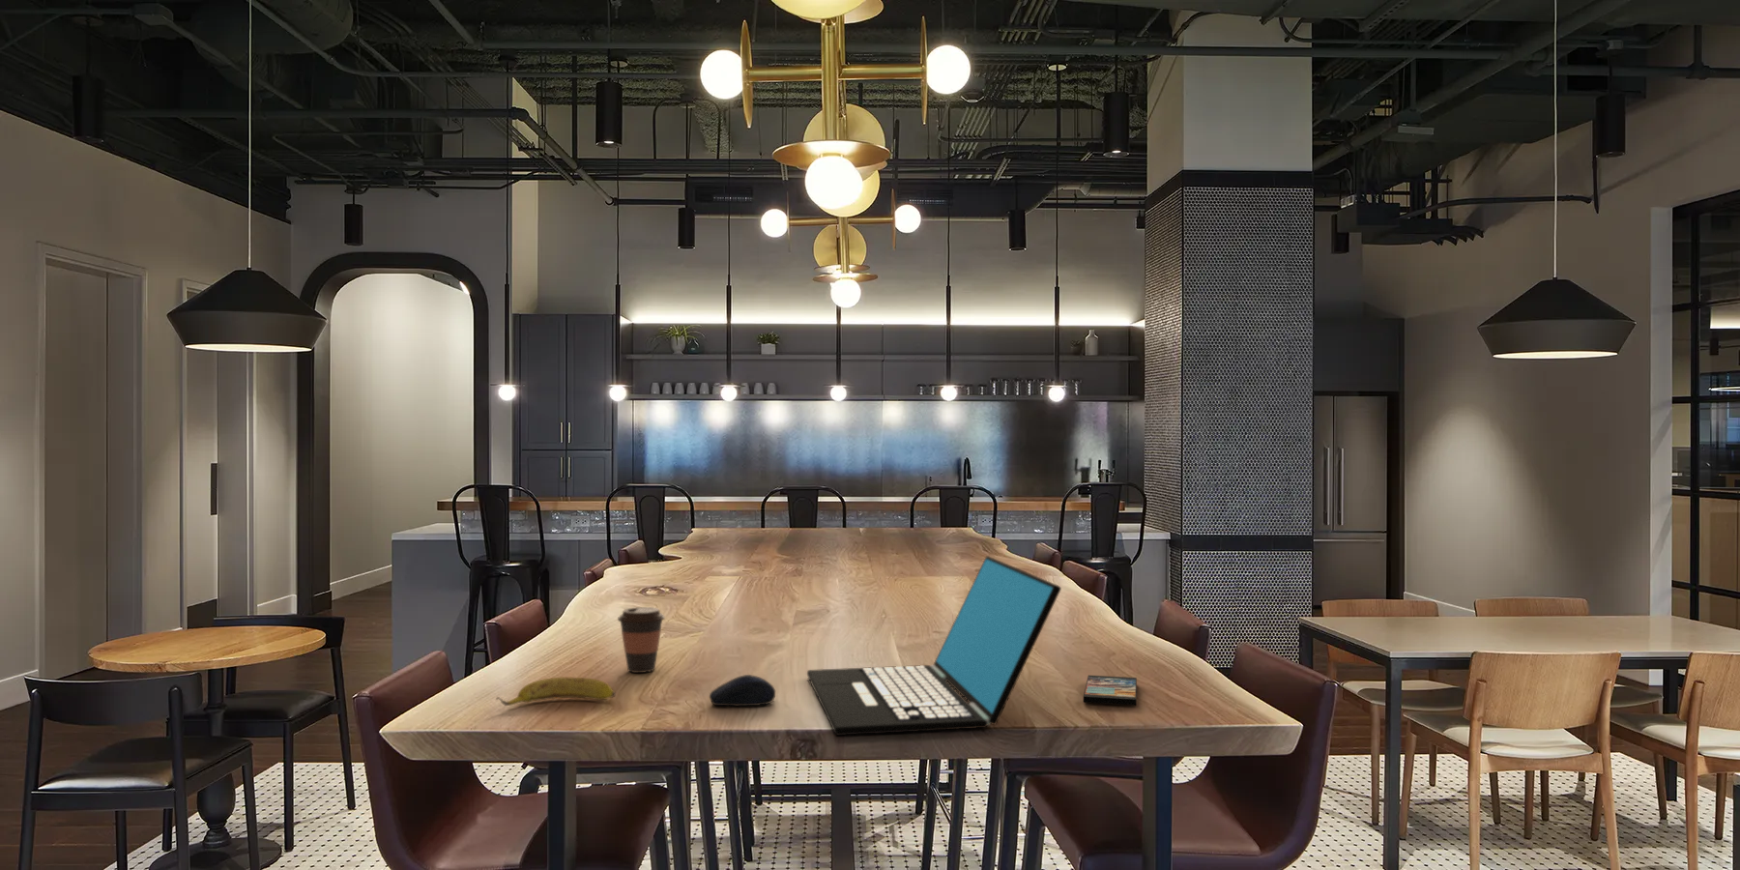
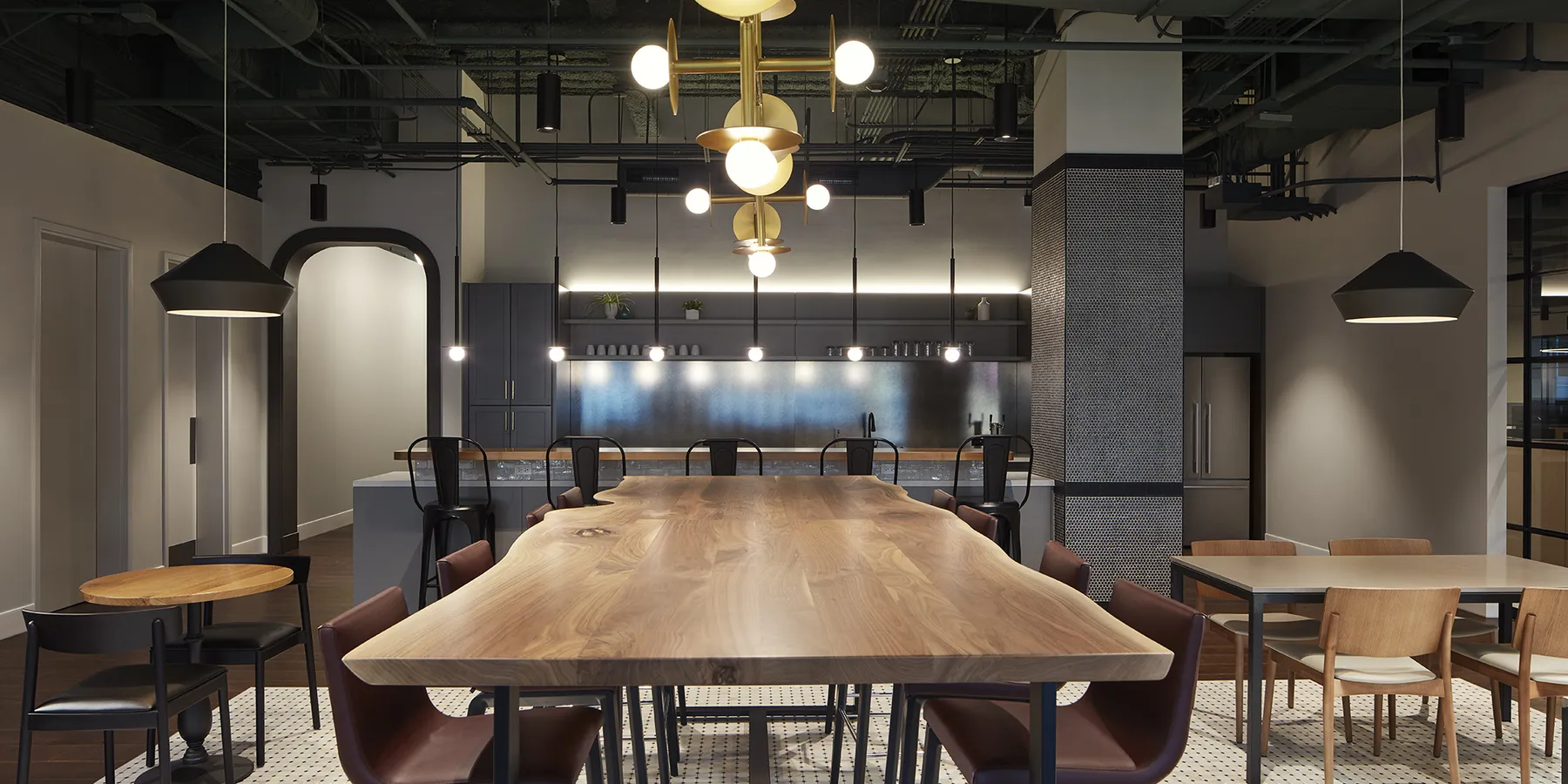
- laptop [807,555,1062,736]
- computer mouse [709,674,777,707]
- smartphone [1083,675,1137,707]
- coffee cup [617,606,666,674]
- banana [495,677,617,707]
